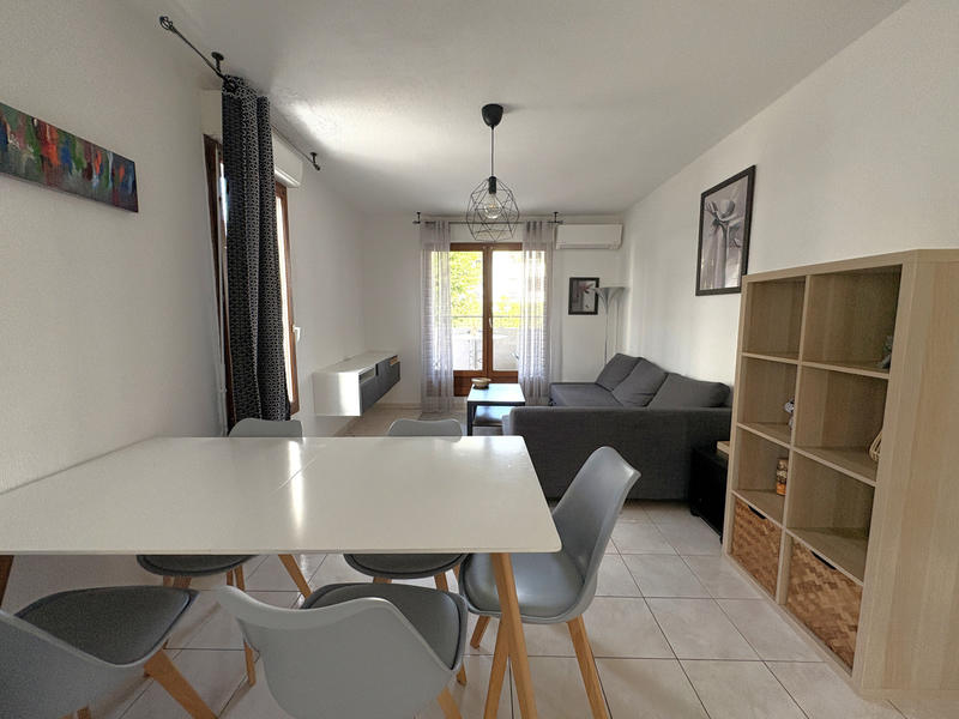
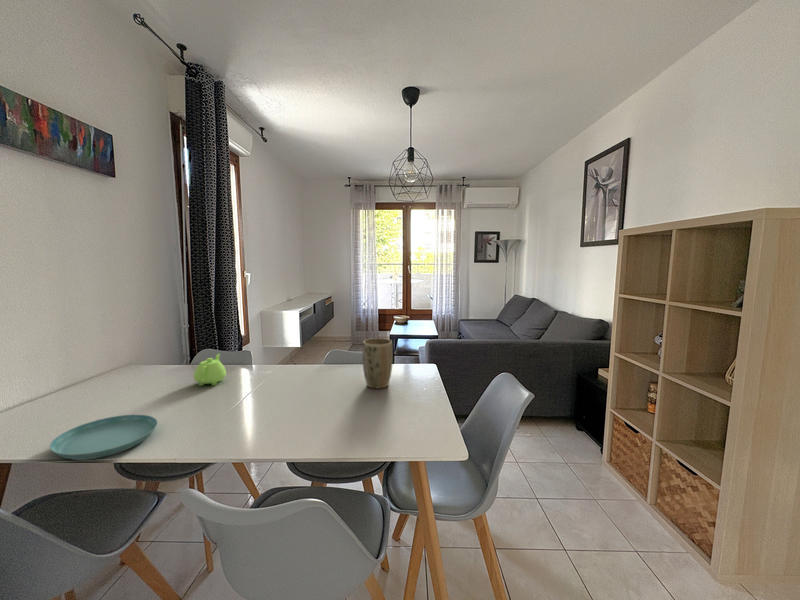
+ saucer [49,414,159,461]
+ plant pot [362,337,394,390]
+ teapot [193,352,227,387]
